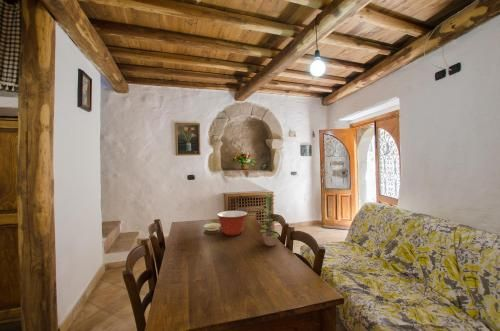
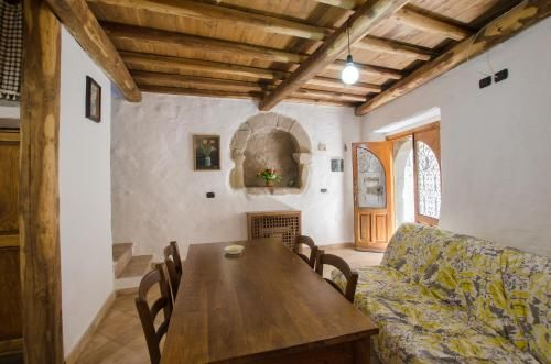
- plant [259,192,280,247]
- mixing bowl [216,210,248,236]
